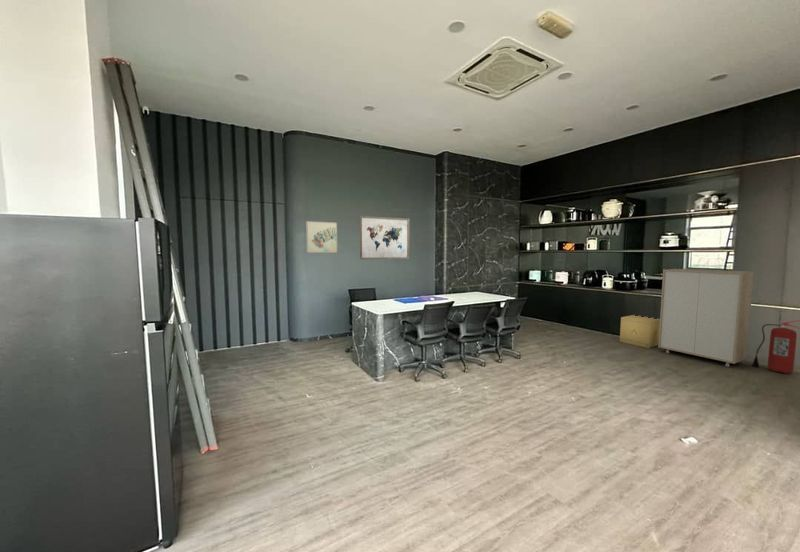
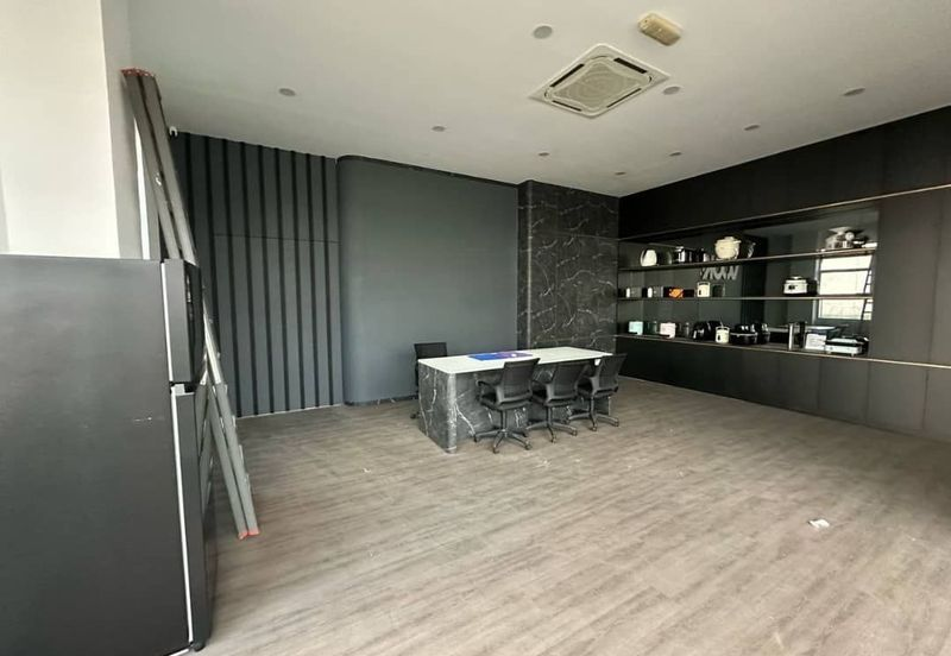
- wall art [359,215,410,260]
- fire extinguisher [751,320,800,374]
- storage cabinet [657,268,755,367]
- wall art [305,220,338,253]
- cardboard box [619,314,660,349]
